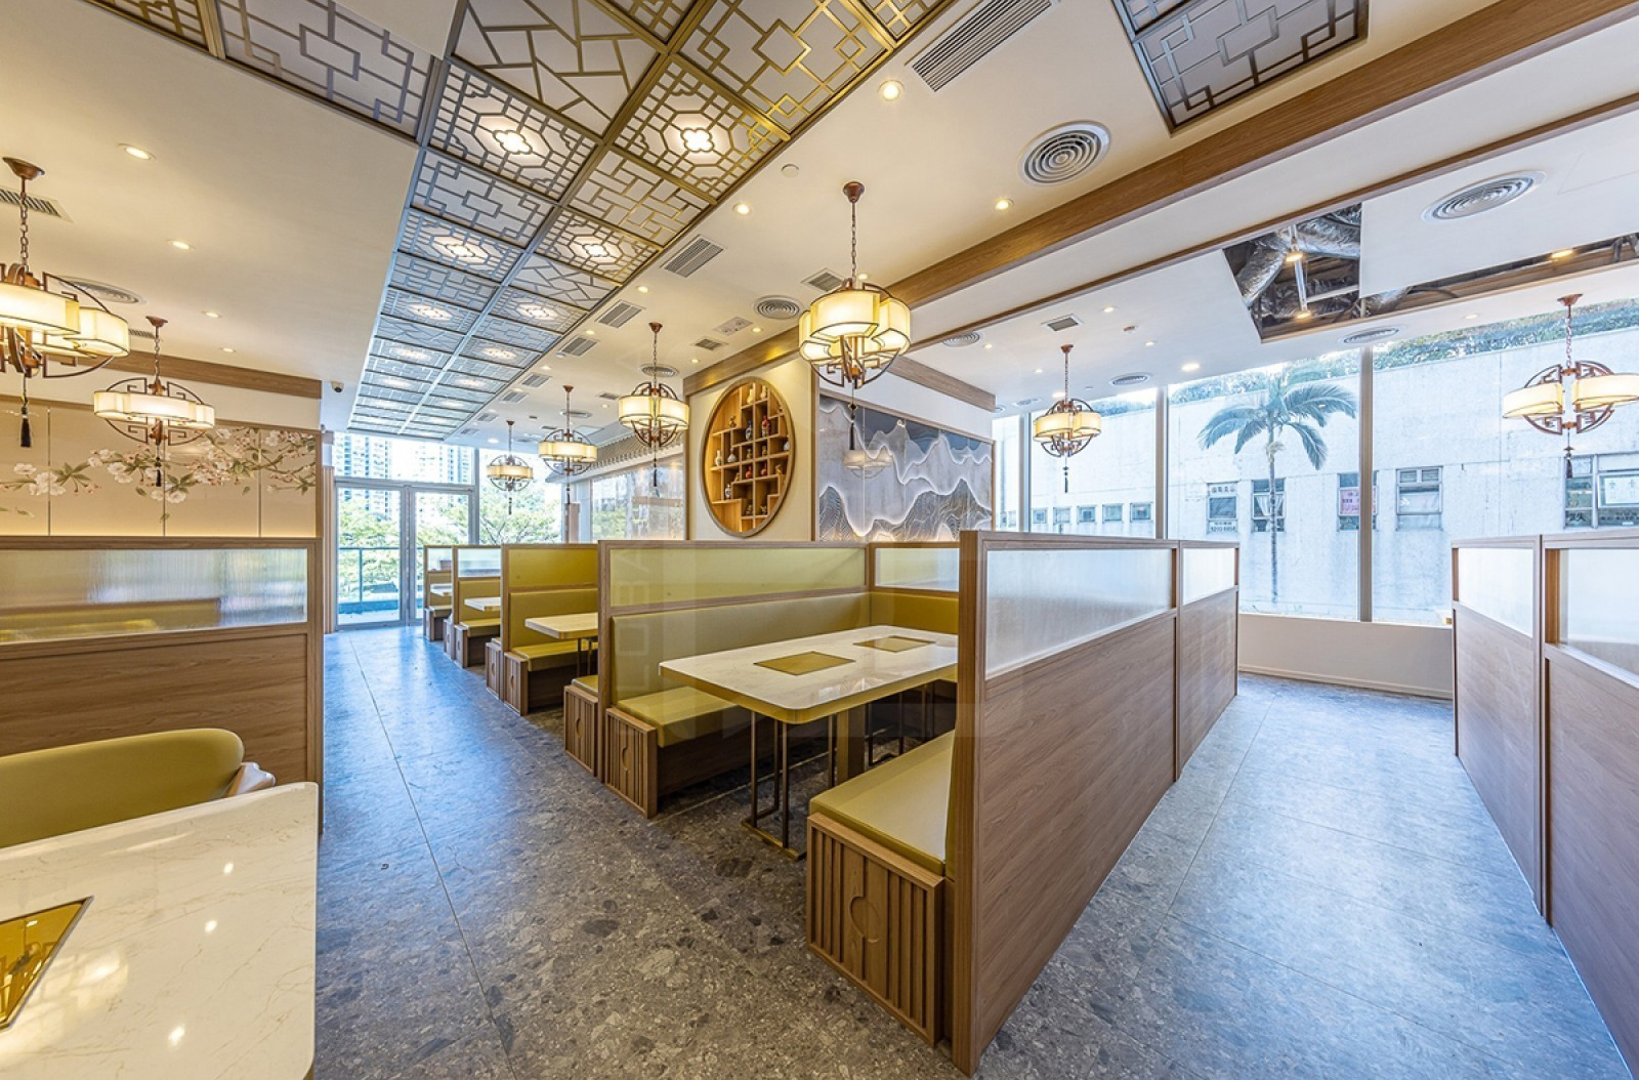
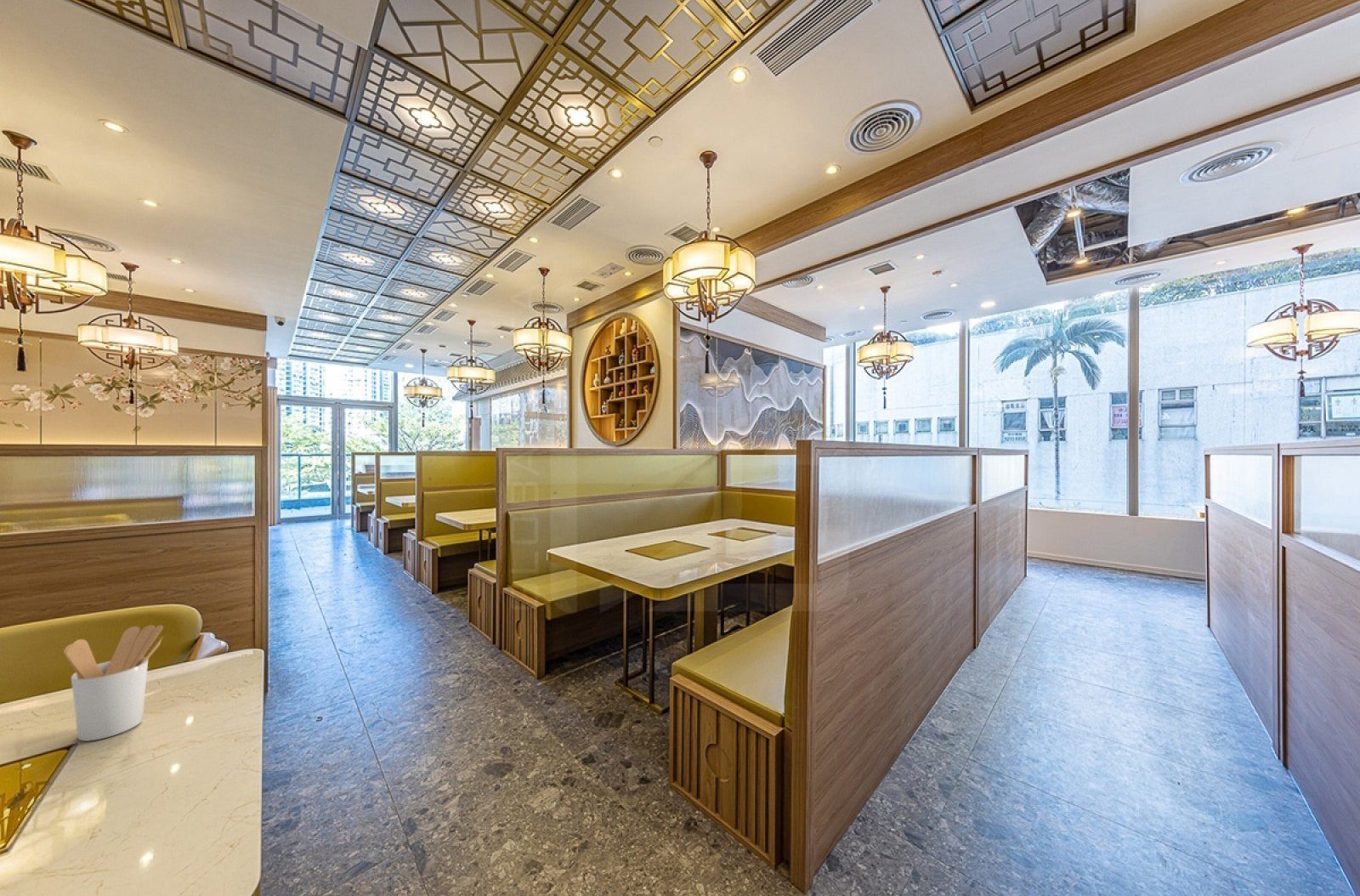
+ utensil holder [63,624,164,742]
